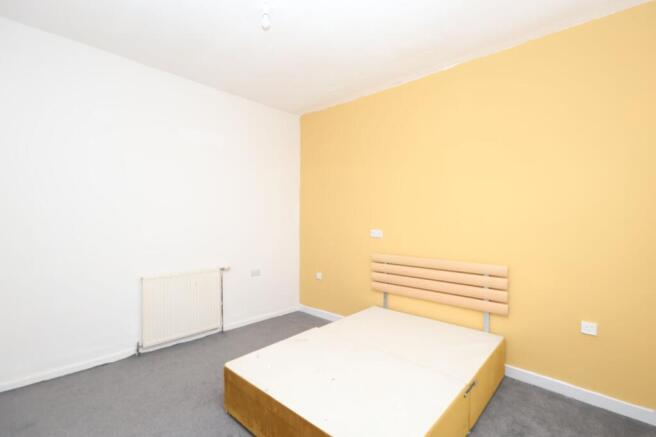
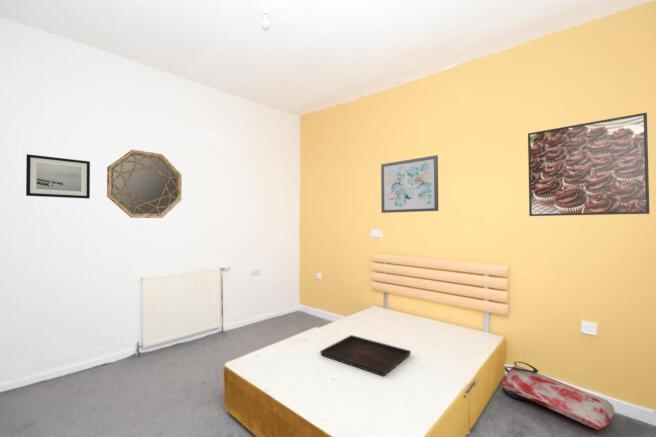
+ serving tray [319,334,412,377]
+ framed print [527,112,650,217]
+ wall art [25,153,91,200]
+ bag [501,360,615,431]
+ wall art [380,154,439,214]
+ home mirror [106,149,182,219]
